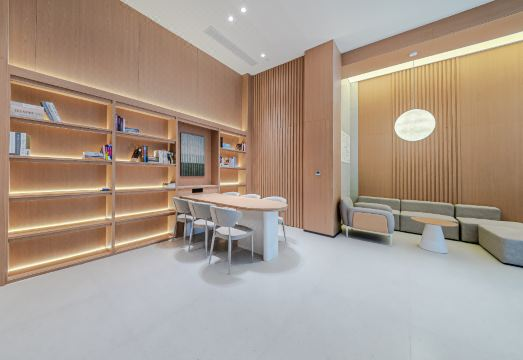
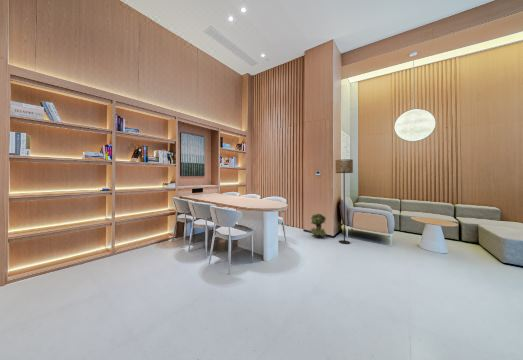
+ floor lamp [335,158,354,245]
+ tree [309,213,328,237]
